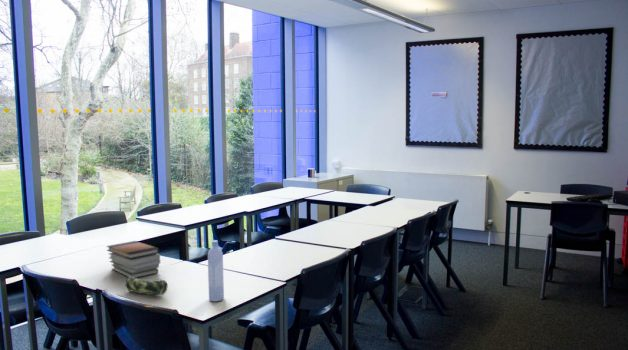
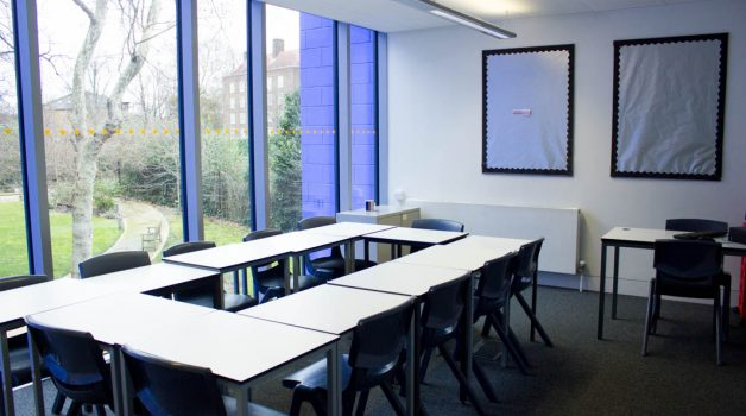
- bottle [207,239,225,302]
- book stack [105,240,161,278]
- pencil case [124,276,168,296]
